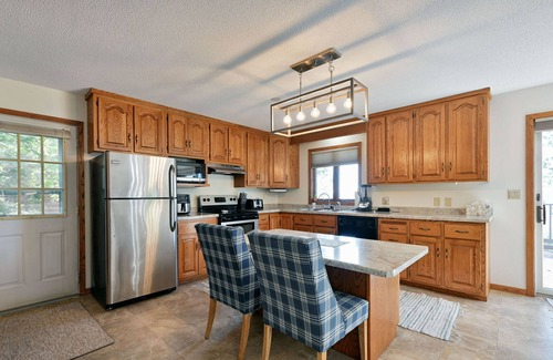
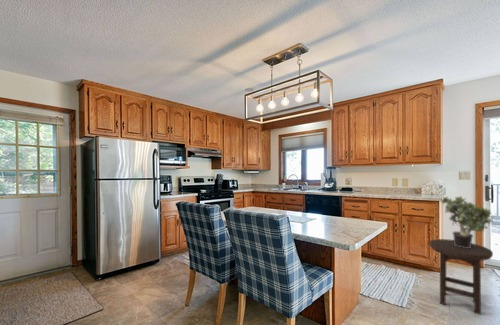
+ potted plant [439,195,495,248]
+ stool [428,238,494,316]
